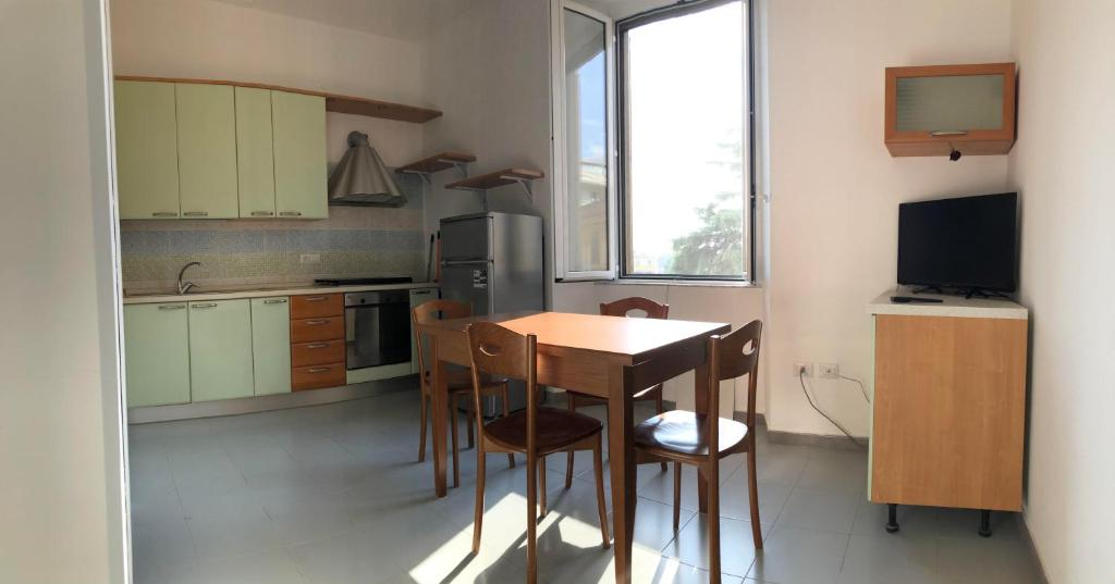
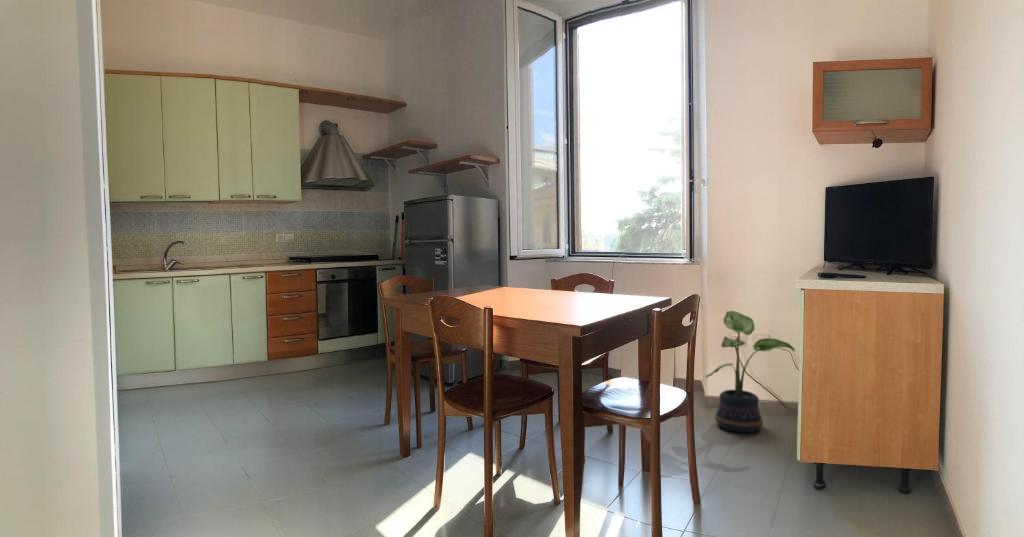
+ potted plant [704,310,796,434]
